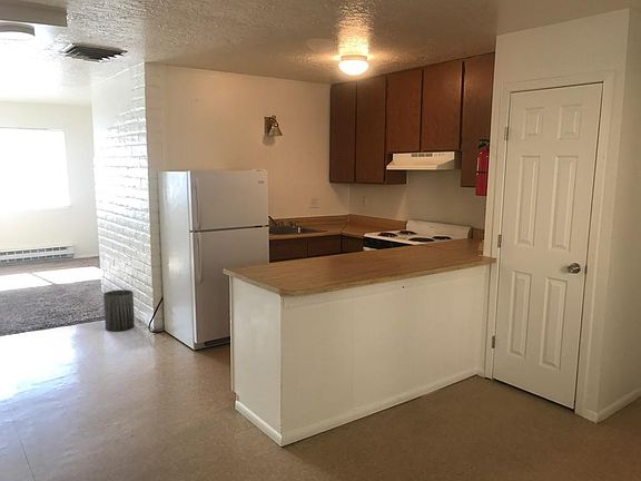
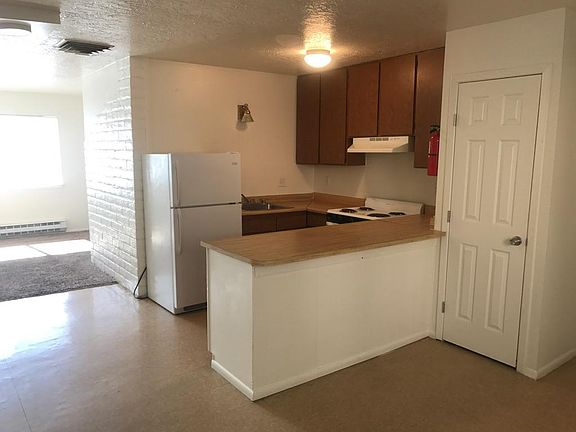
- trash can [102,288,136,333]
